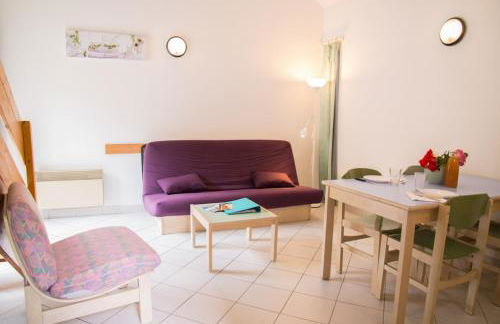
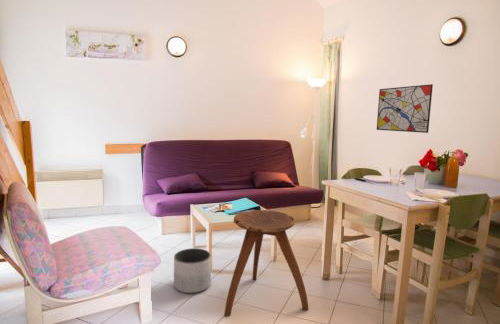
+ stool [223,209,309,318]
+ wall art [376,83,434,134]
+ planter [173,247,212,294]
